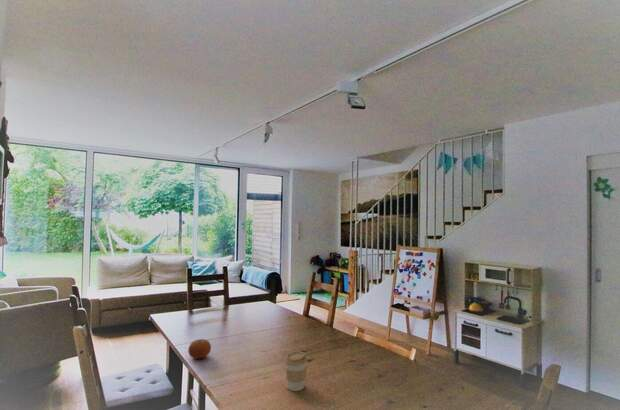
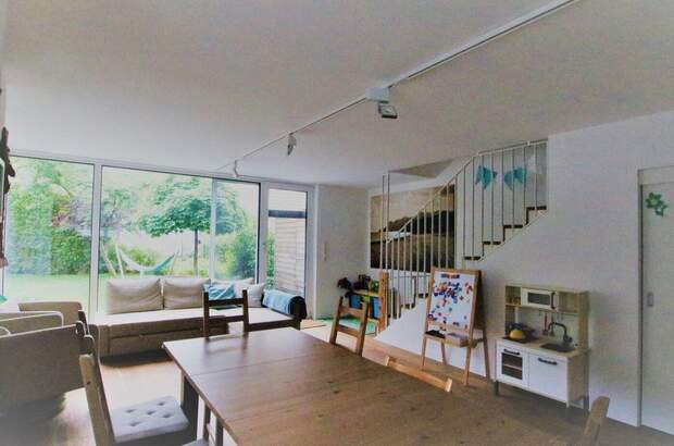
- coffee cup [284,351,308,392]
- fruit [187,338,212,360]
